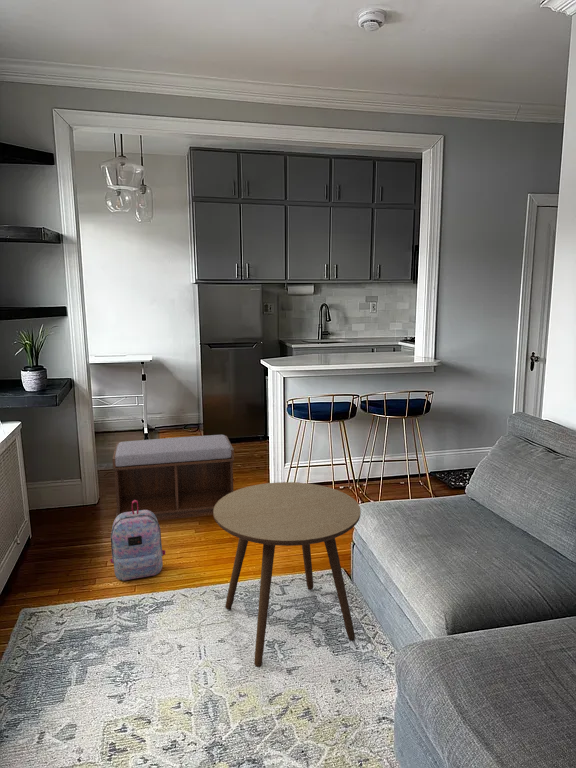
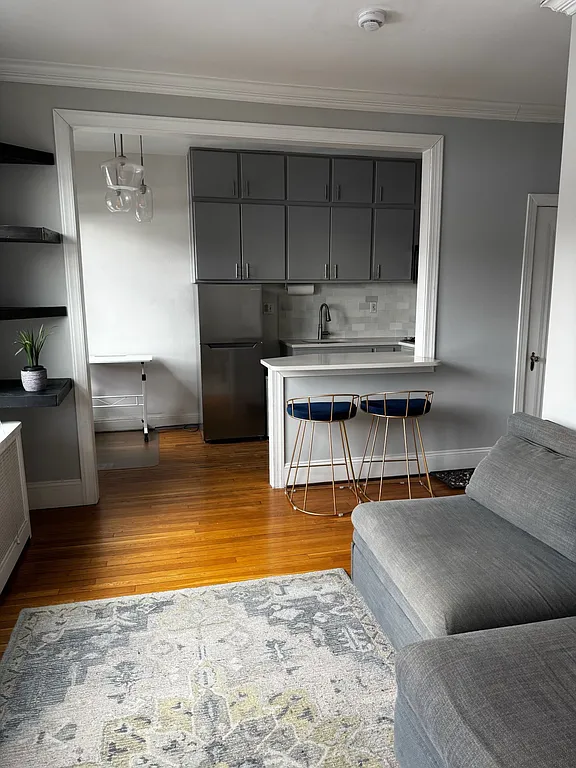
- side table [212,481,362,668]
- bench [111,434,235,521]
- backpack [109,500,167,581]
